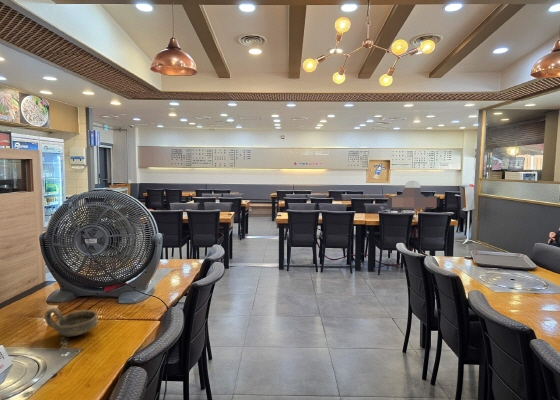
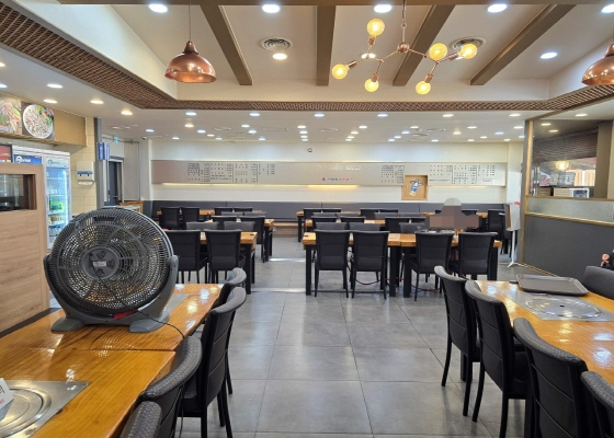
- bowl [44,306,99,338]
